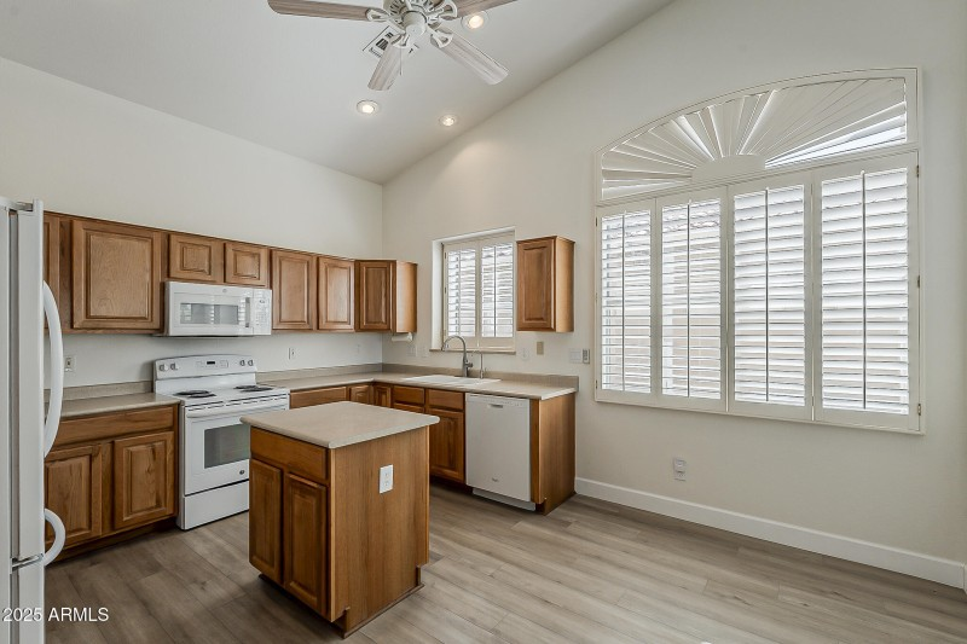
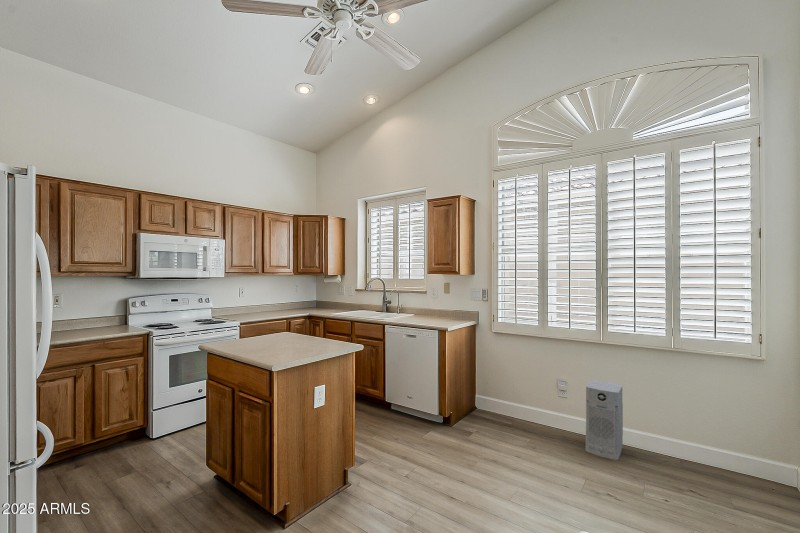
+ air purifier [585,380,624,461]
